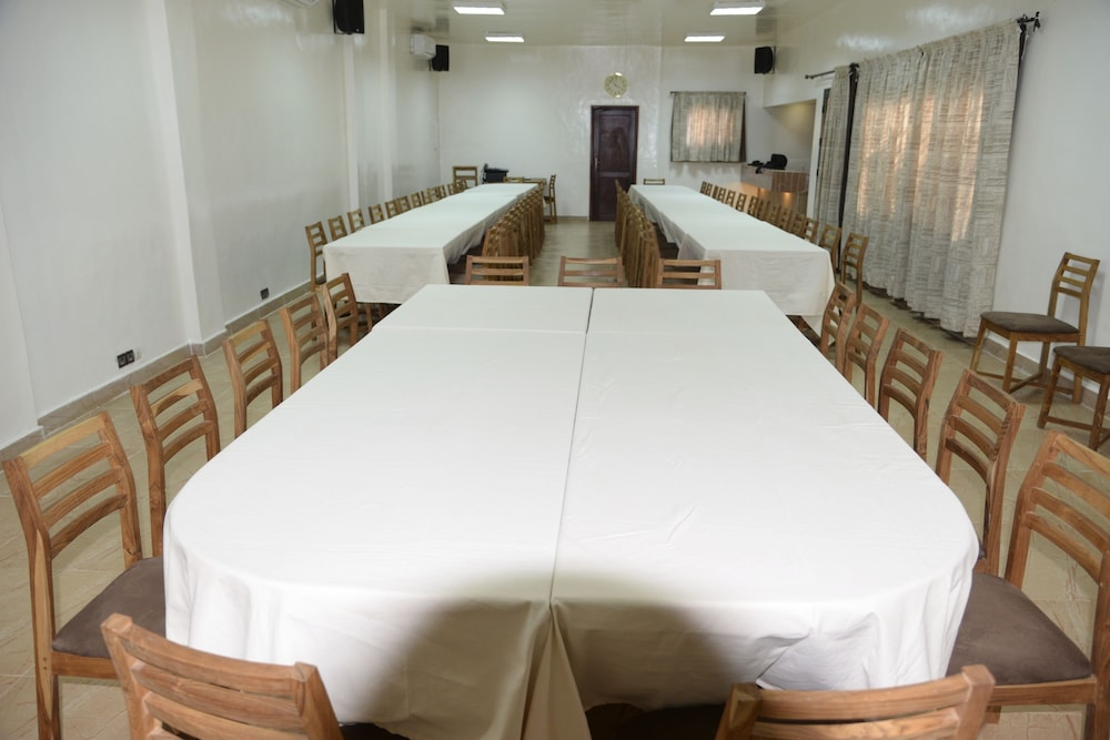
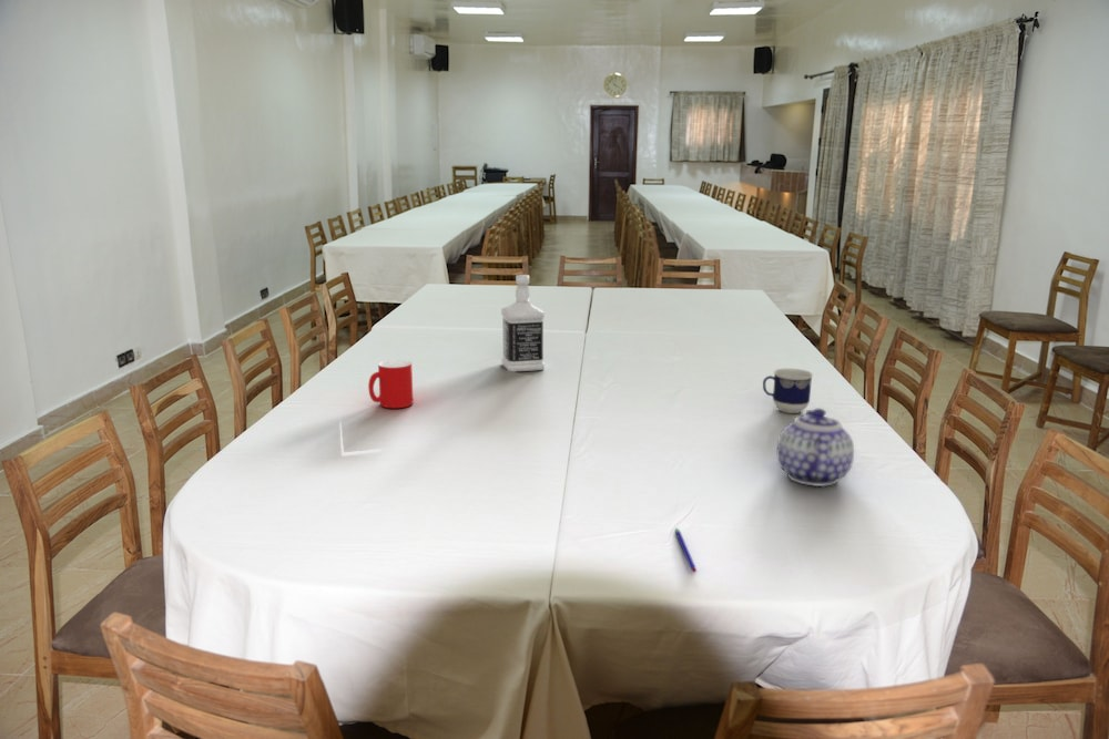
+ cup [762,367,814,414]
+ cup [367,359,415,409]
+ pen [674,527,698,574]
+ teapot [776,408,855,487]
+ bottle [500,274,546,373]
